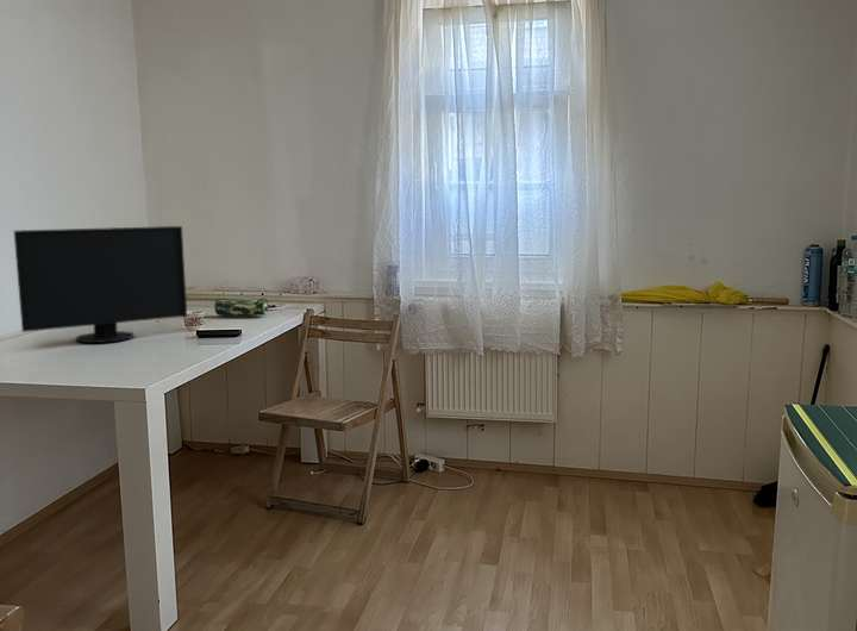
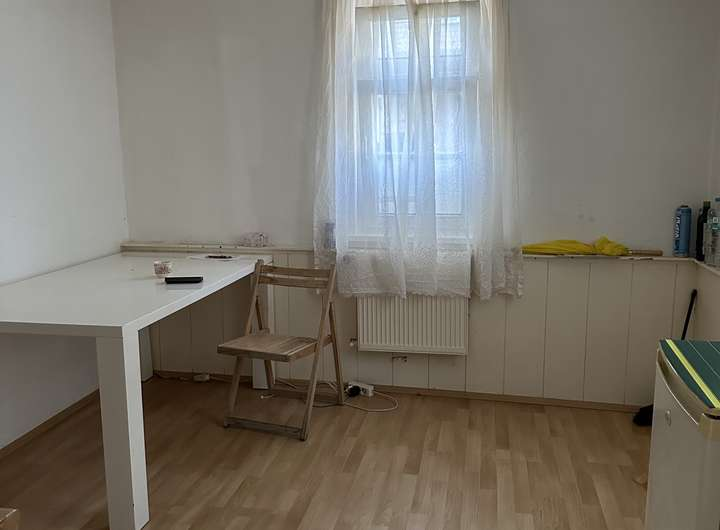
- pencil case [213,296,270,318]
- computer monitor [13,225,188,344]
